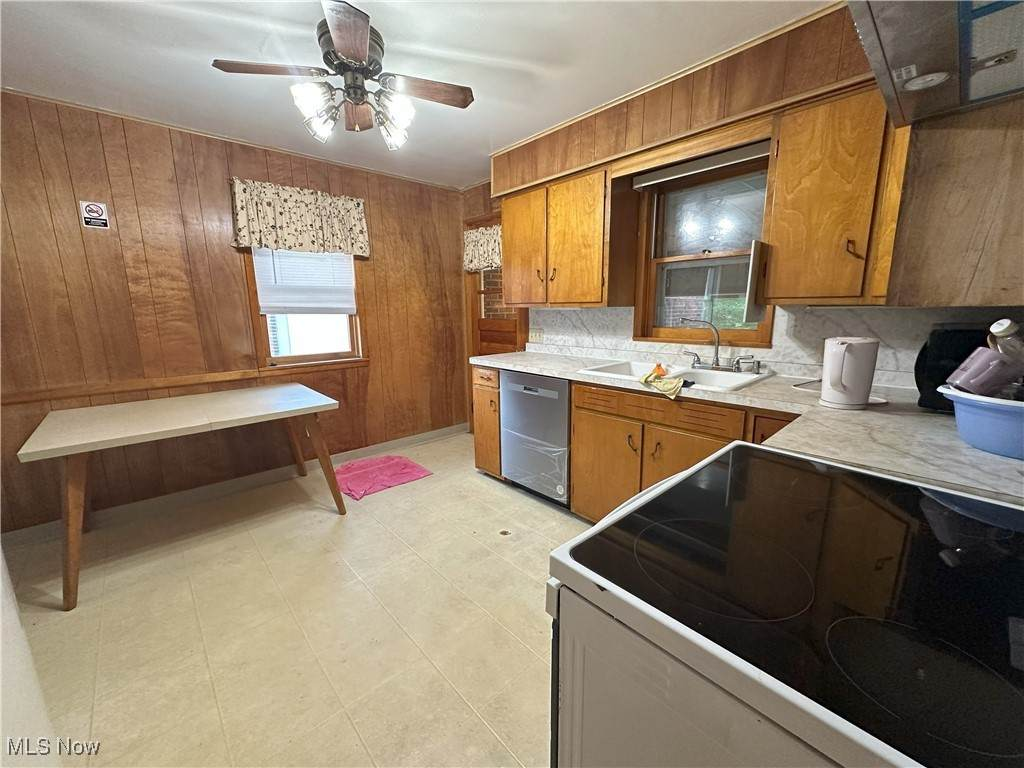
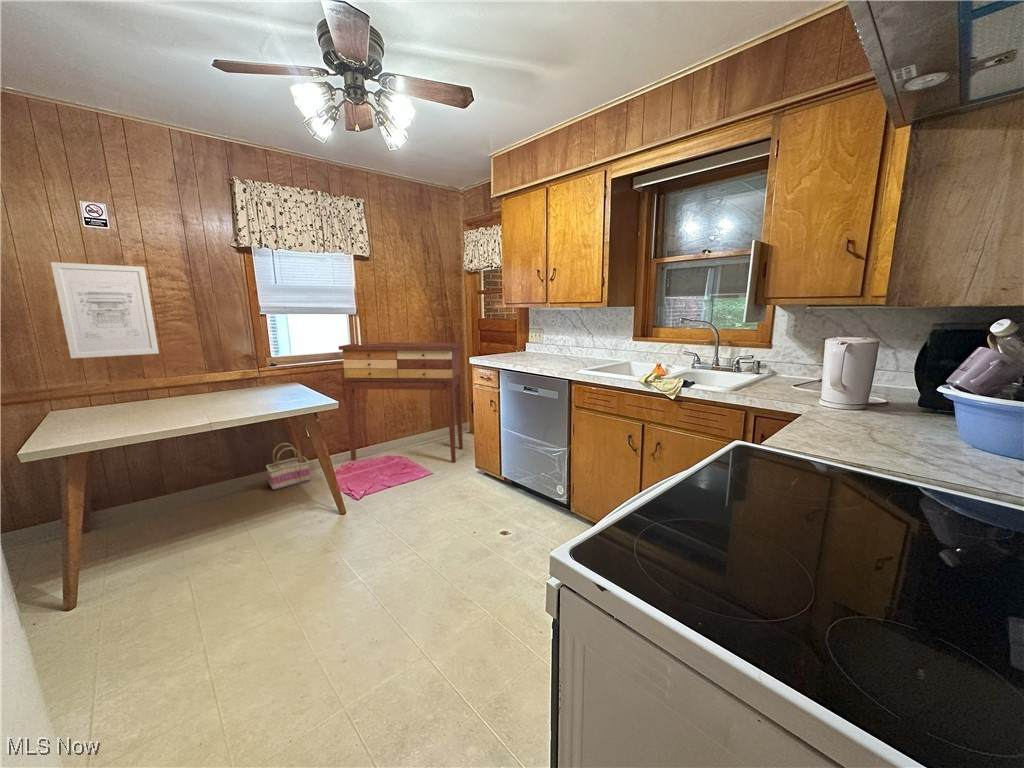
+ console table [338,342,464,463]
+ basket [265,442,311,491]
+ wall art [50,261,160,359]
